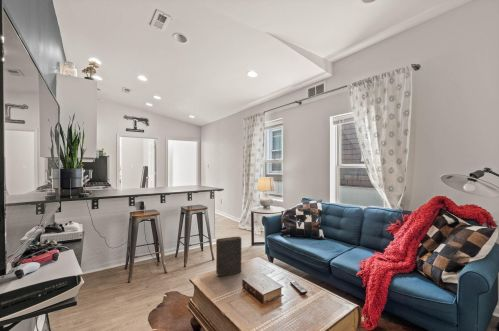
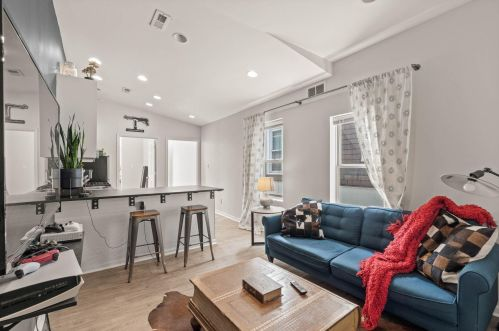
- book [215,236,243,277]
